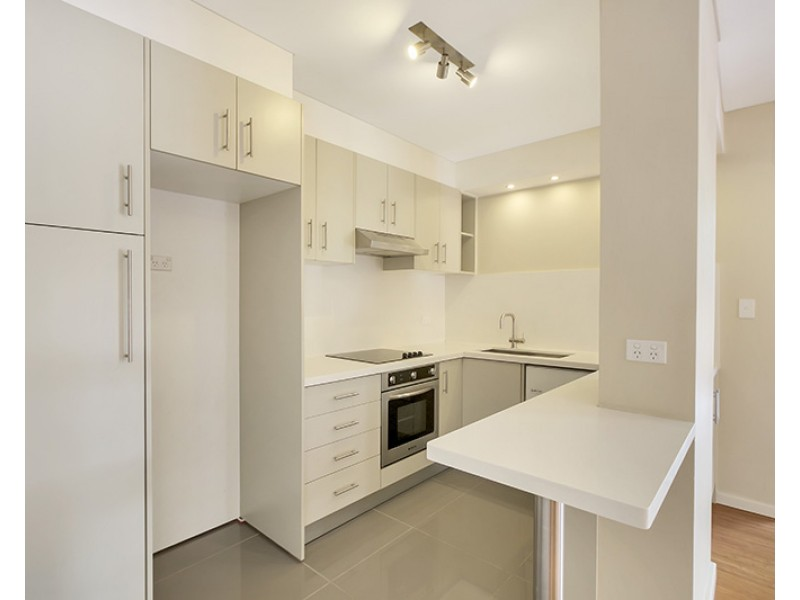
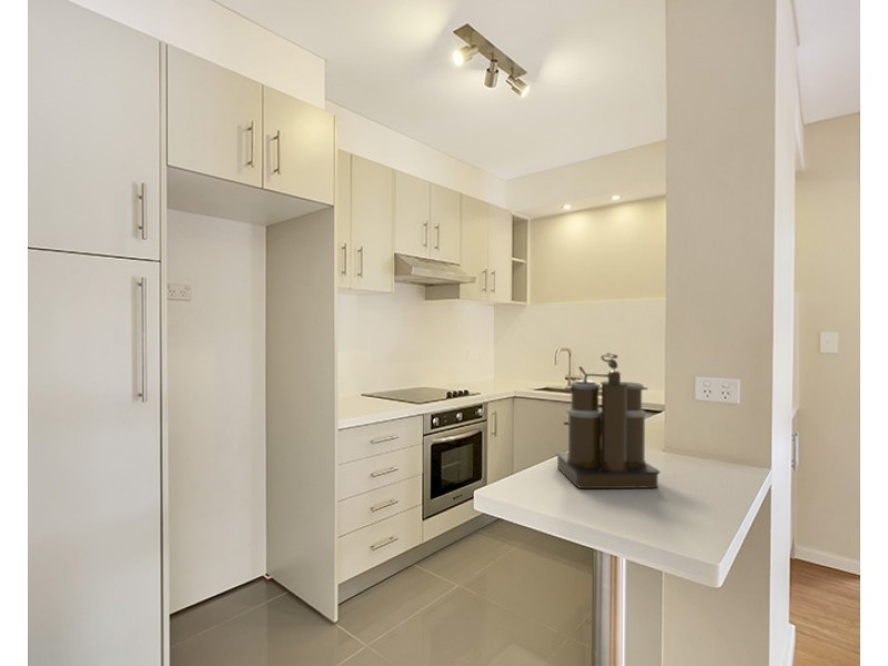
+ coffee maker [555,351,662,490]
